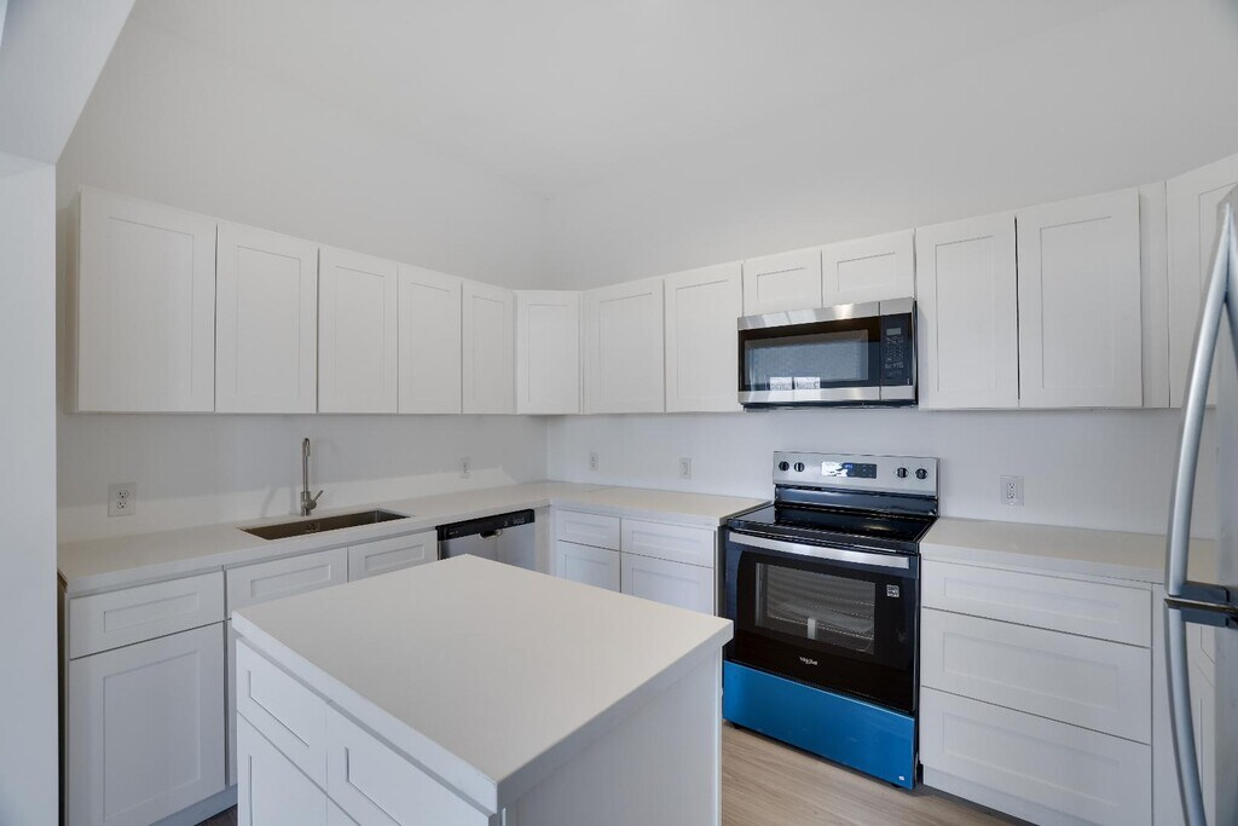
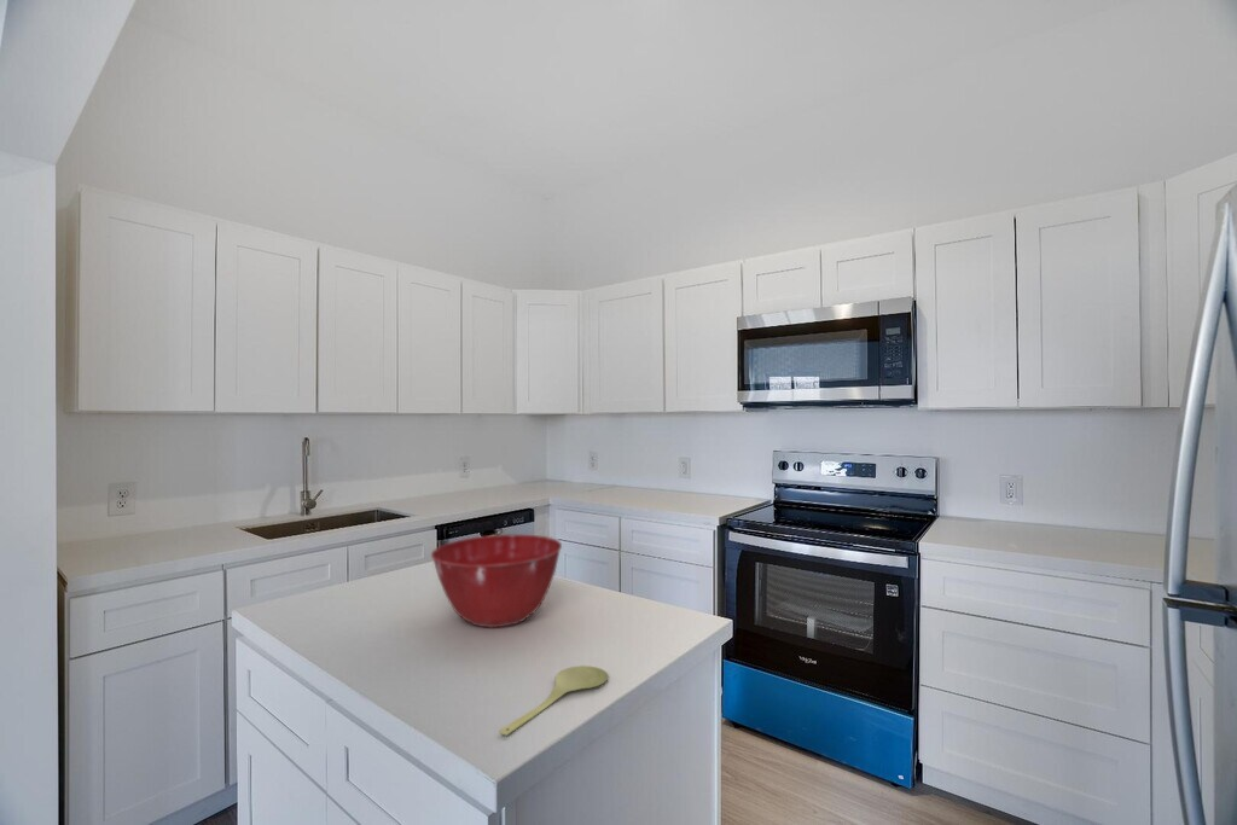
+ mixing bowl [430,533,563,629]
+ spoon [498,664,610,737]
